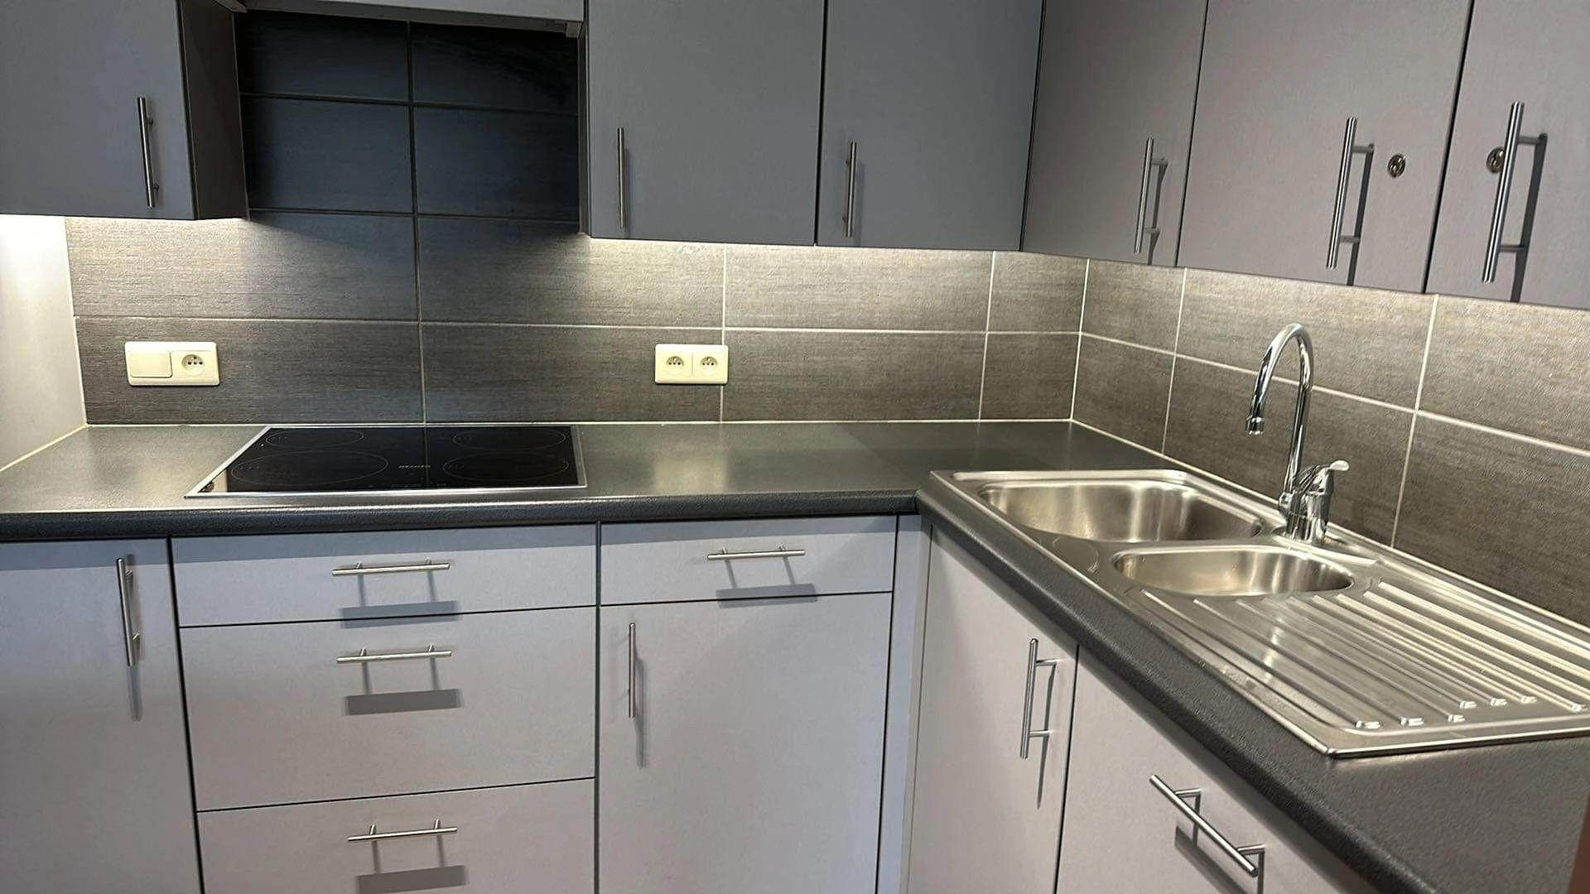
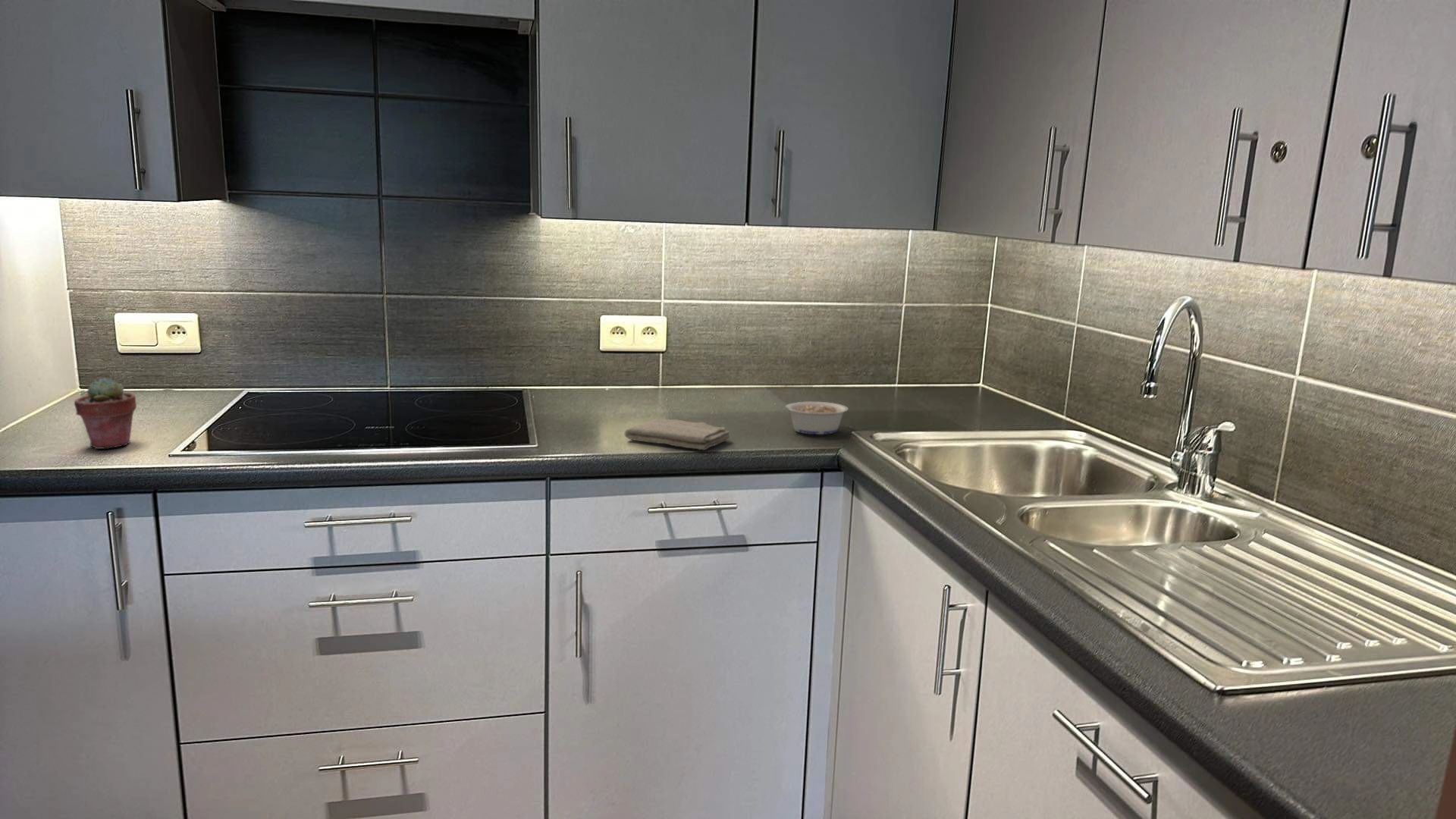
+ washcloth [624,418,730,450]
+ potted succulent [74,377,137,450]
+ legume [773,401,849,435]
